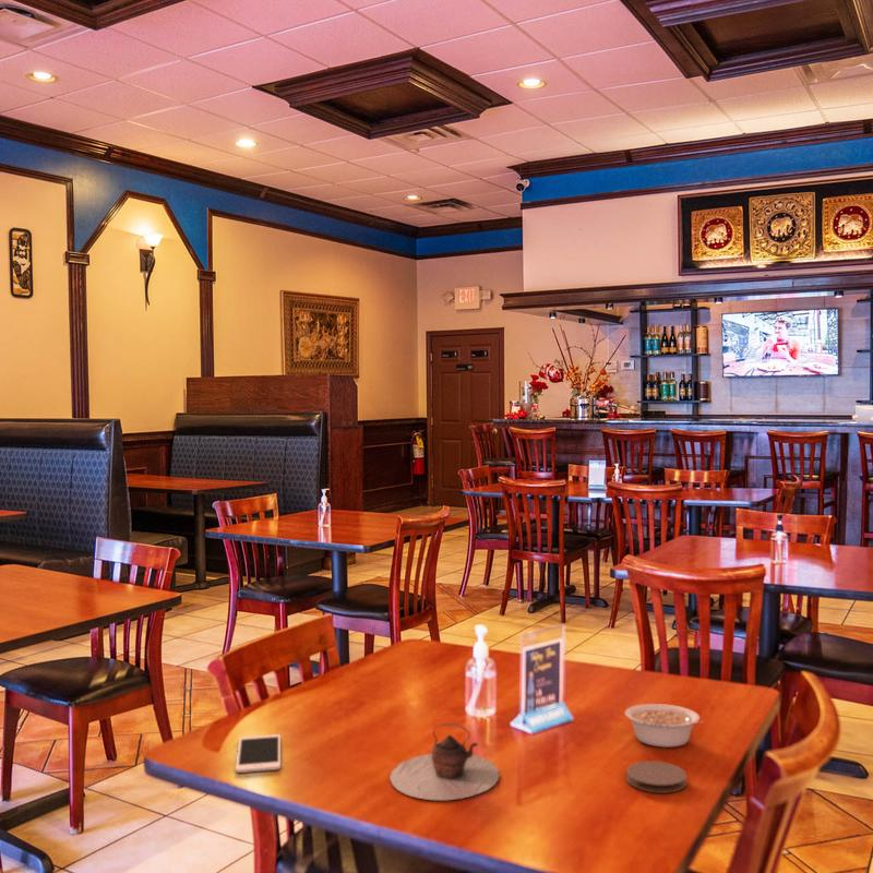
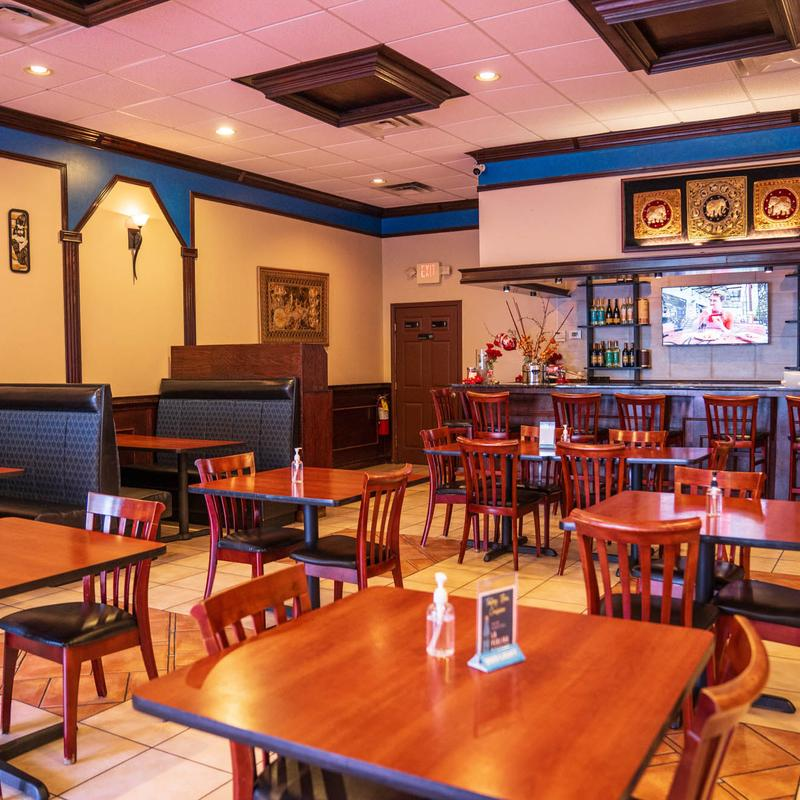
- legume [624,703,706,749]
- teapot [388,722,501,801]
- cell phone [235,733,282,774]
- coaster [625,760,687,794]
